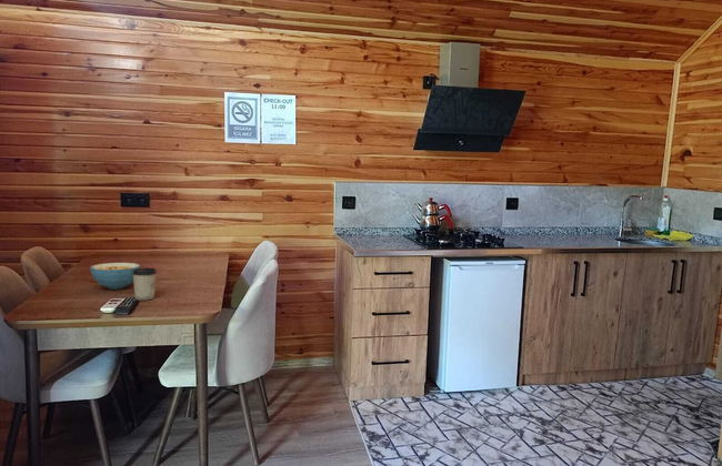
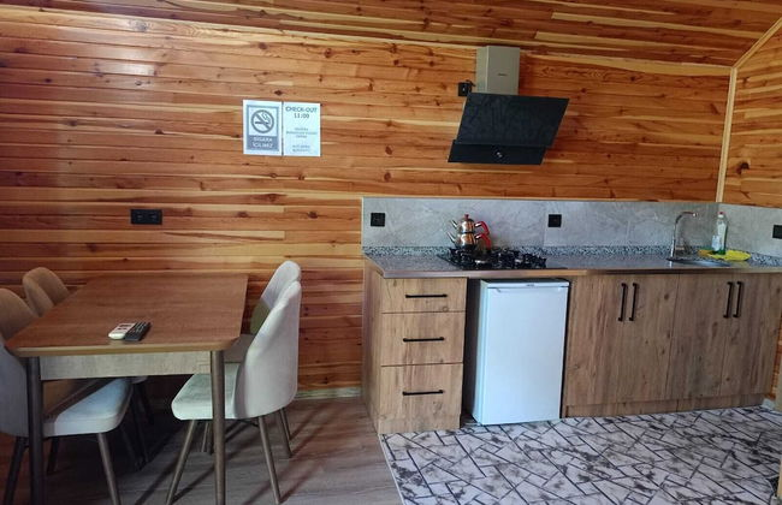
- cereal bowl [89,262,141,291]
- cup [132,267,158,302]
